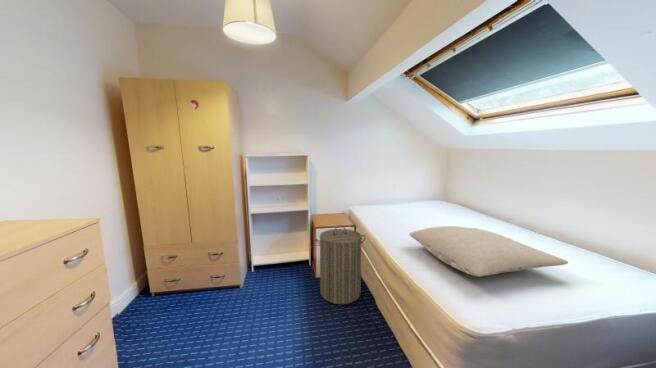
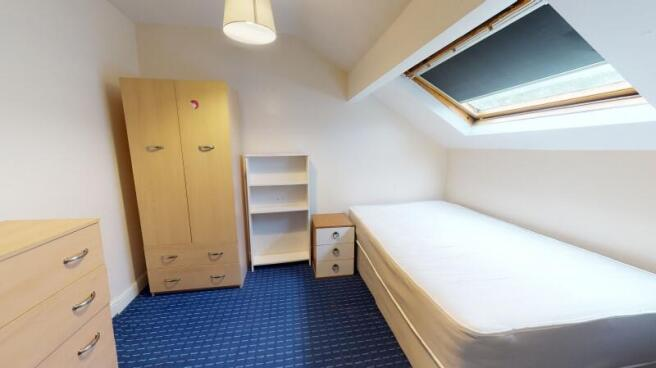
- pillow [408,225,569,278]
- laundry hamper [314,225,367,305]
